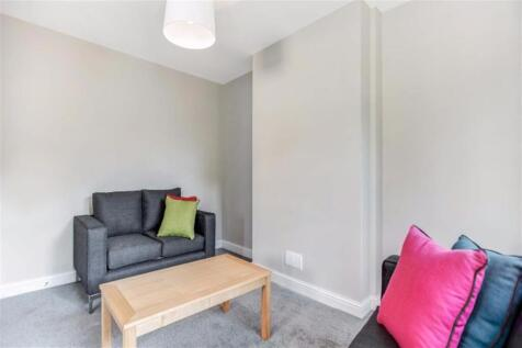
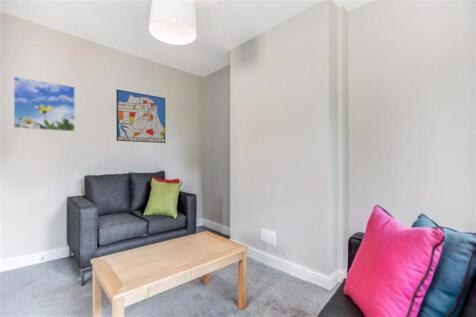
+ wall art [115,88,166,144]
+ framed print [13,76,76,133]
